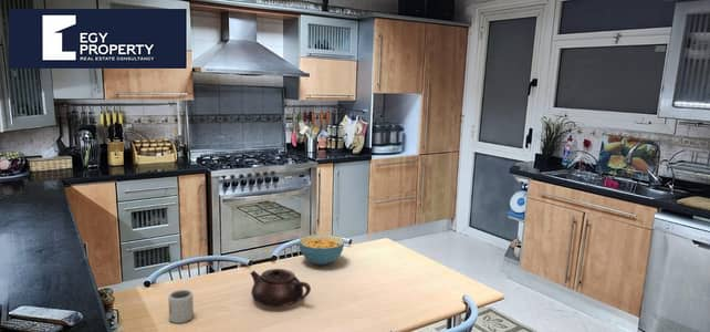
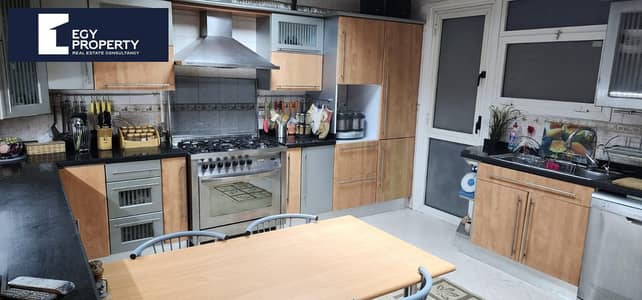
- teapot [249,268,312,308]
- cereal bowl [297,234,345,266]
- cup [167,289,195,324]
